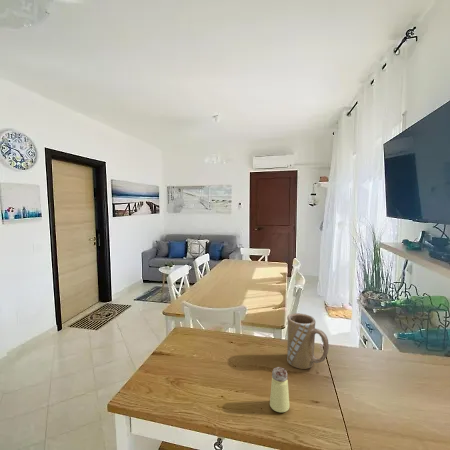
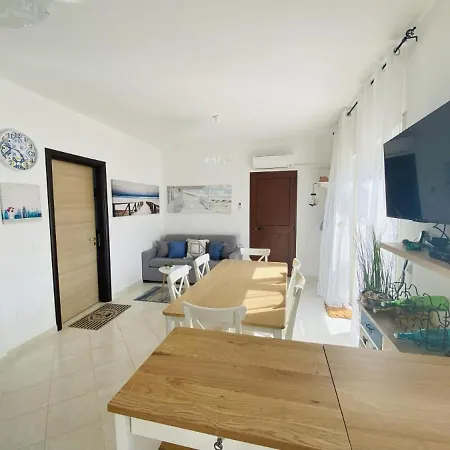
- mug [286,312,330,370]
- saltshaker [269,366,290,413]
